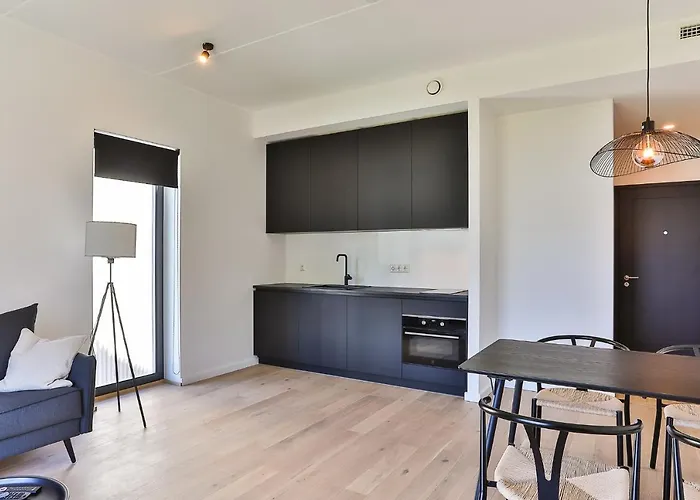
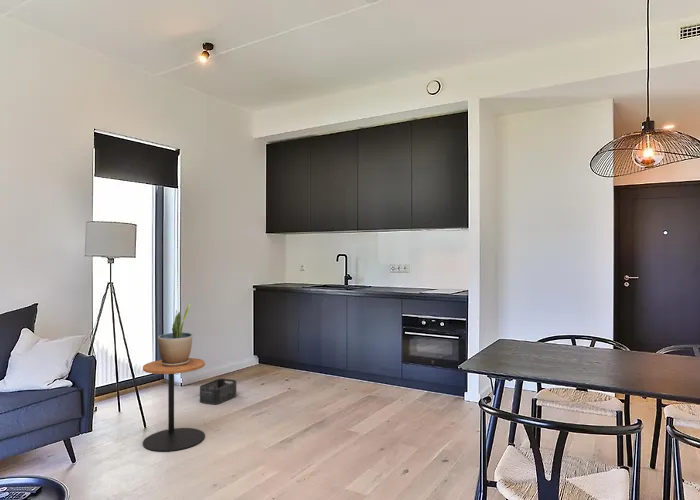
+ side table [142,357,206,453]
+ storage bin [199,377,238,406]
+ potted plant [157,303,193,367]
